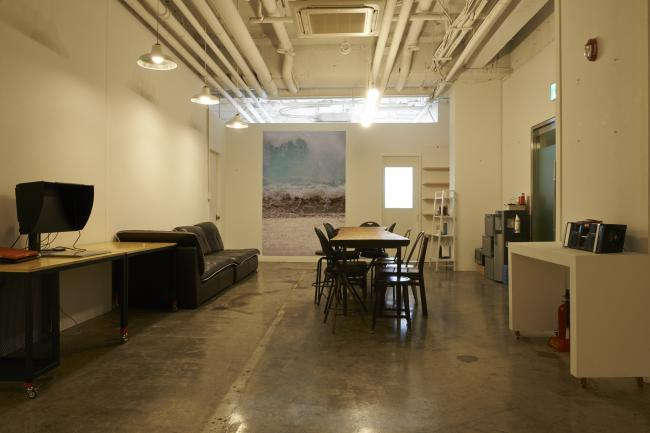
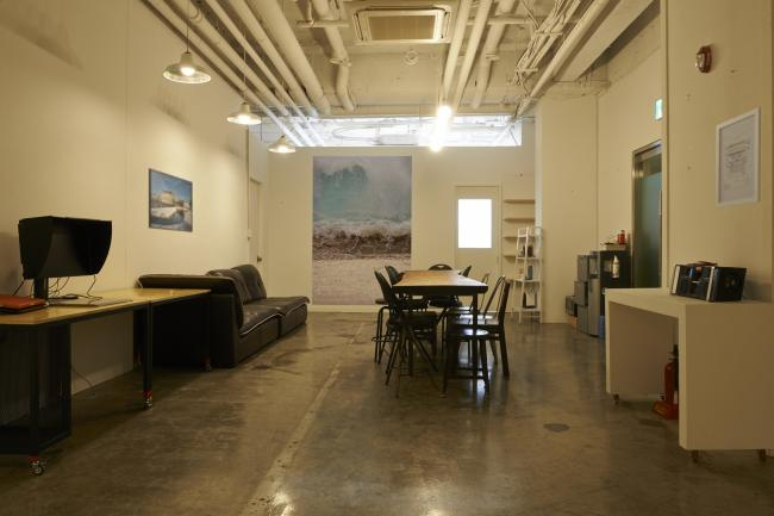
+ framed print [148,167,194,234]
+ wall art [714,106,762,210]
